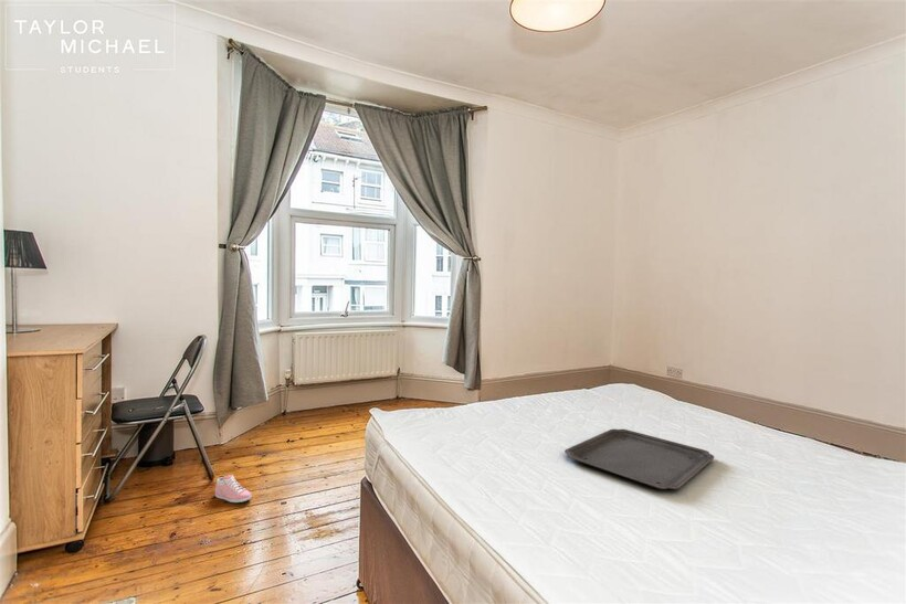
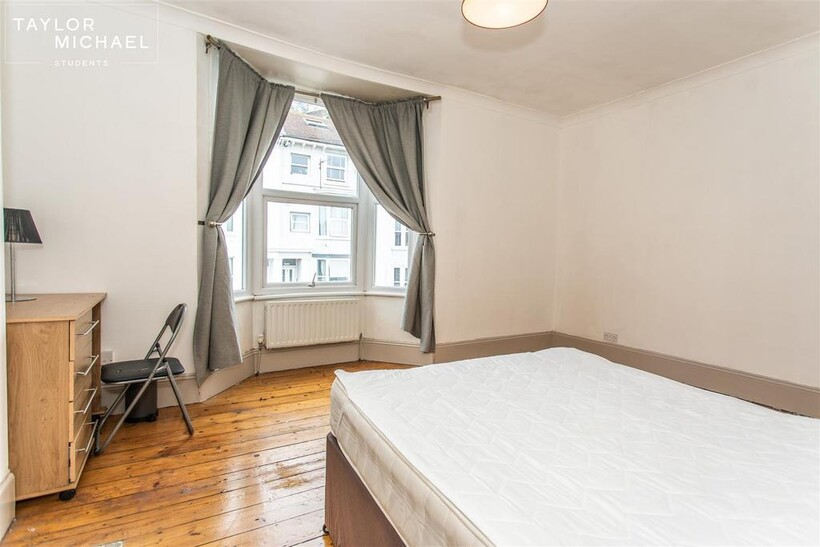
- sneaker [214,474,253,504]
- tray [563,428,715,490]
